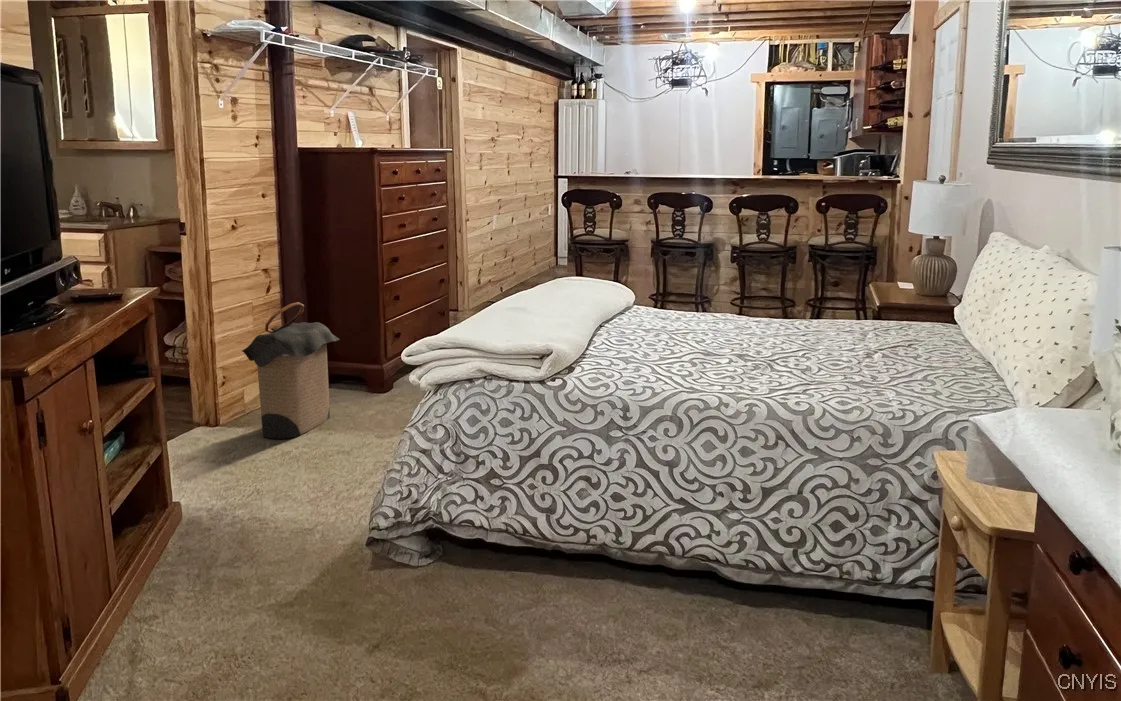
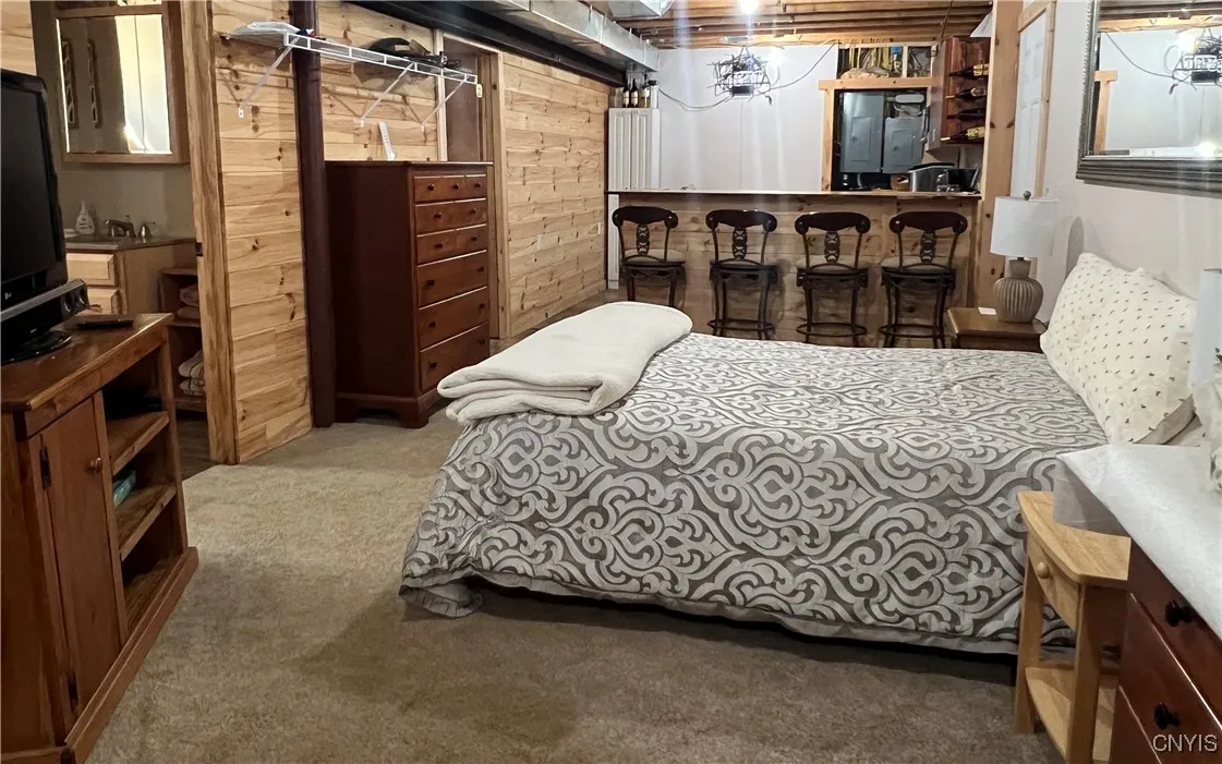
- laundry hamper [241,301,341,440]
